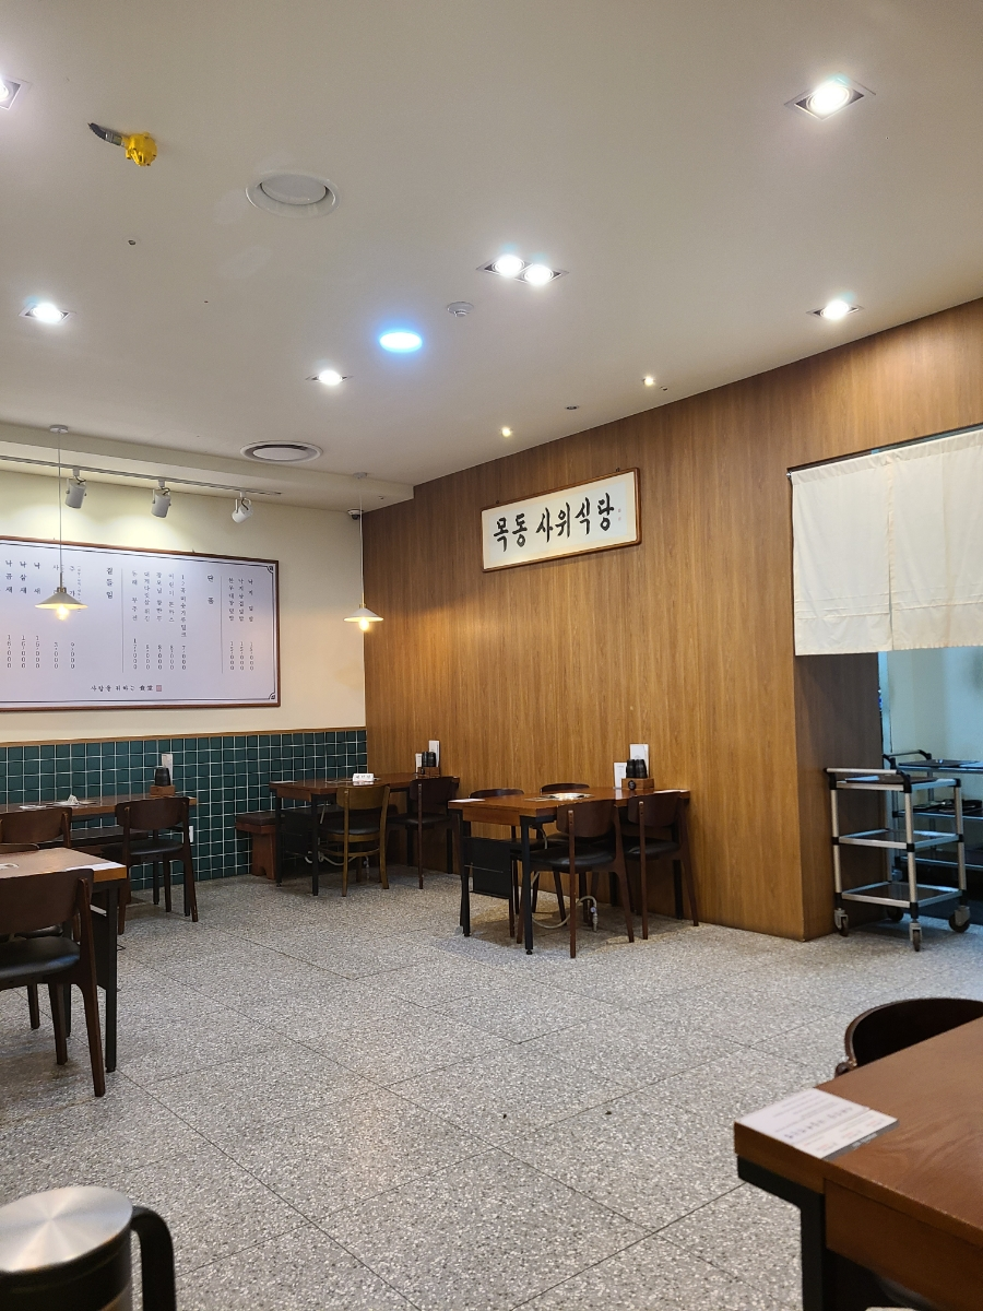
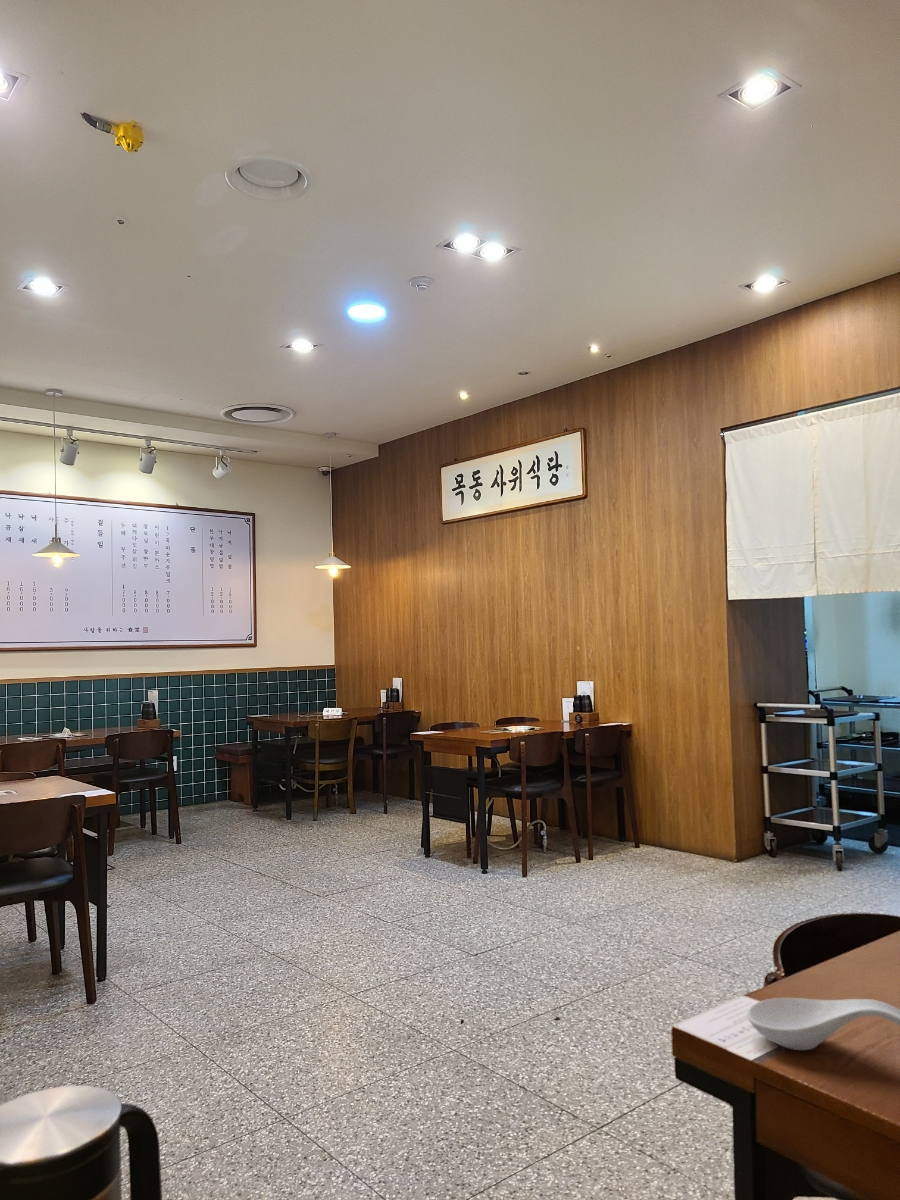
+ spoon rest [746,997,900,1051]
